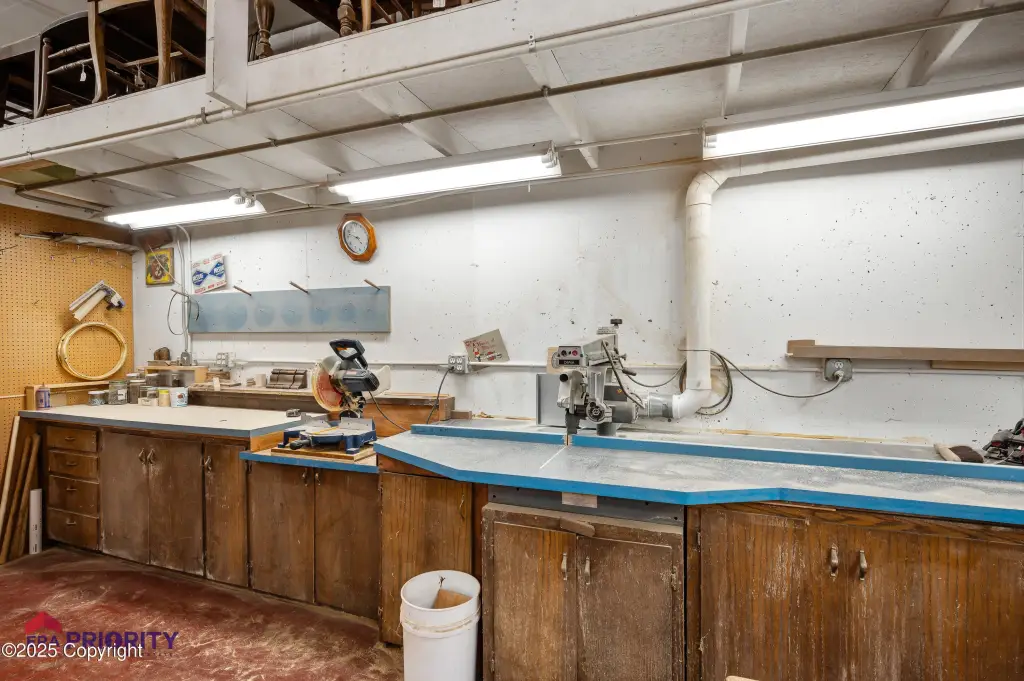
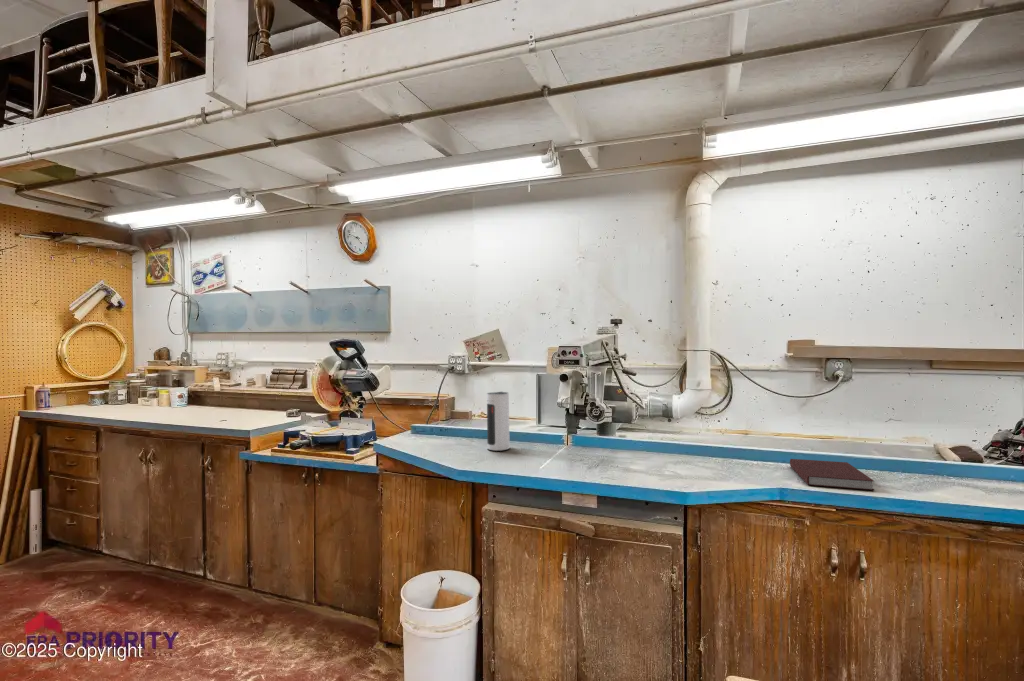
+ speaker [486,391,511,452]
+ notebook [789,458,875,491]
